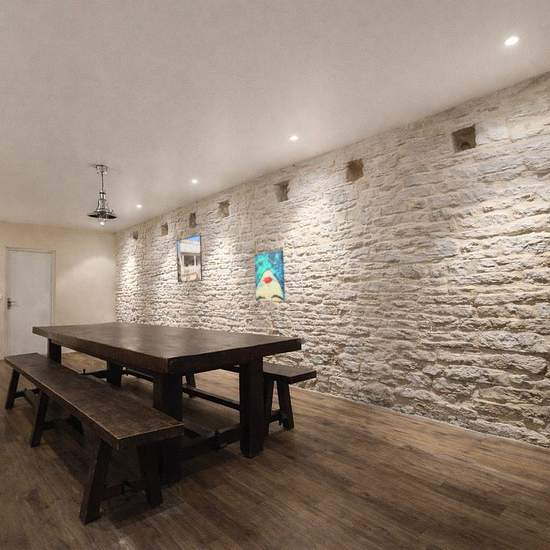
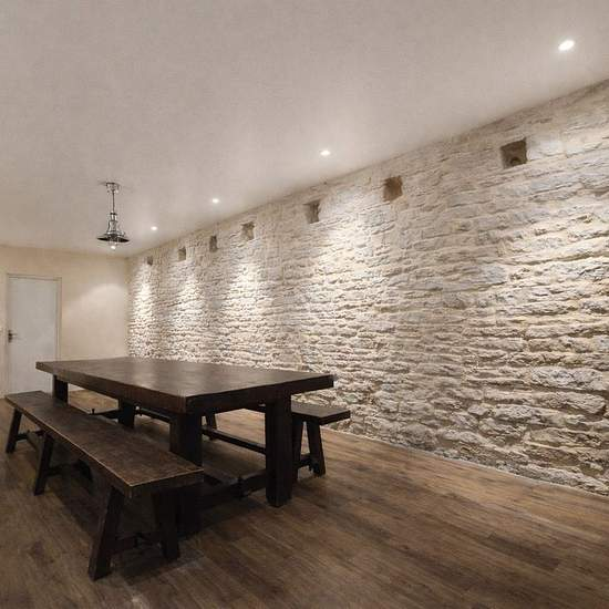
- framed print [176,233,203,284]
- wall art [254,249,286,302]
